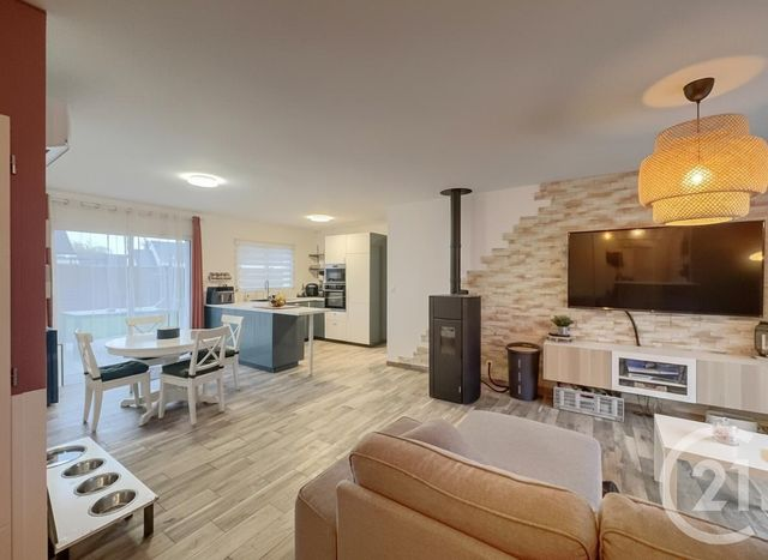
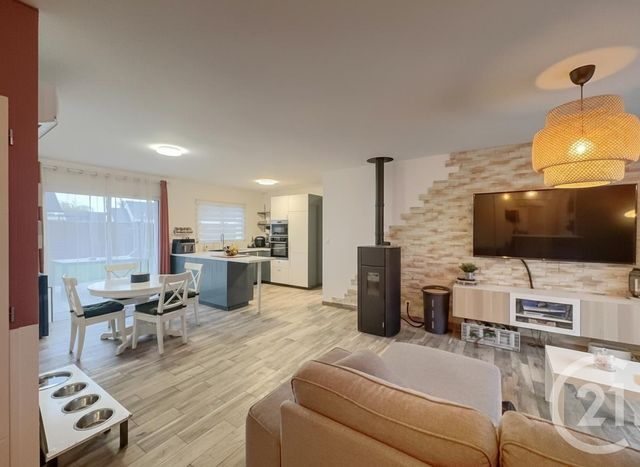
+ potted plant [467,326,498,349]
